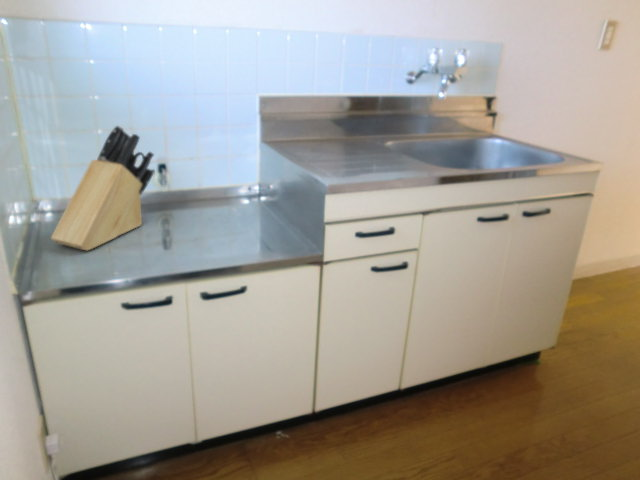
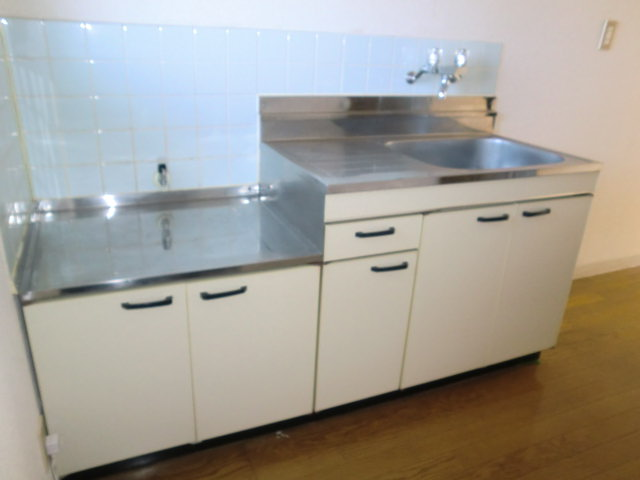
- knife block [50,124,156,251]
